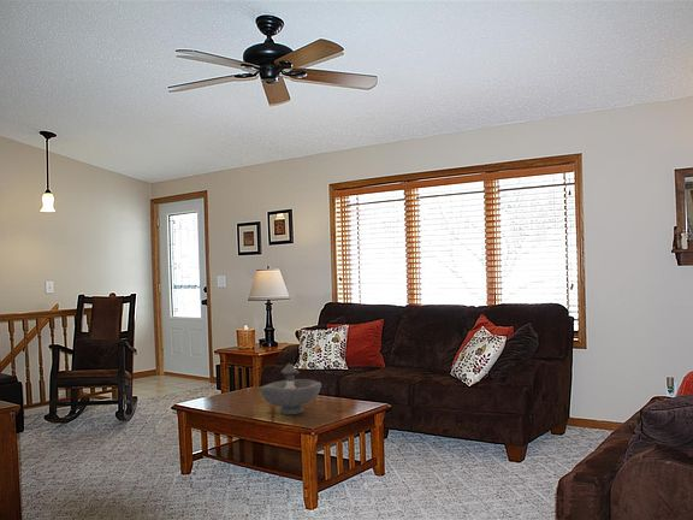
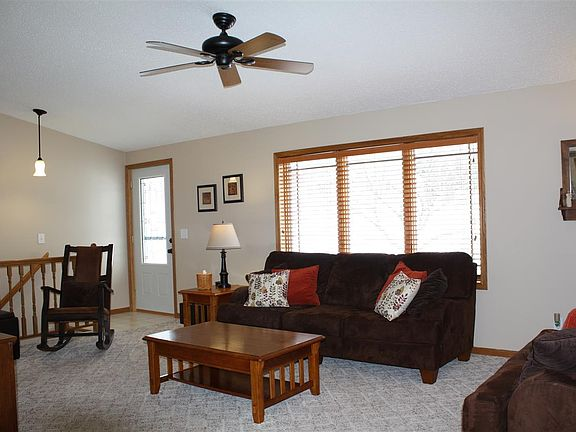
- decorative bowl [259,362,322,415]
